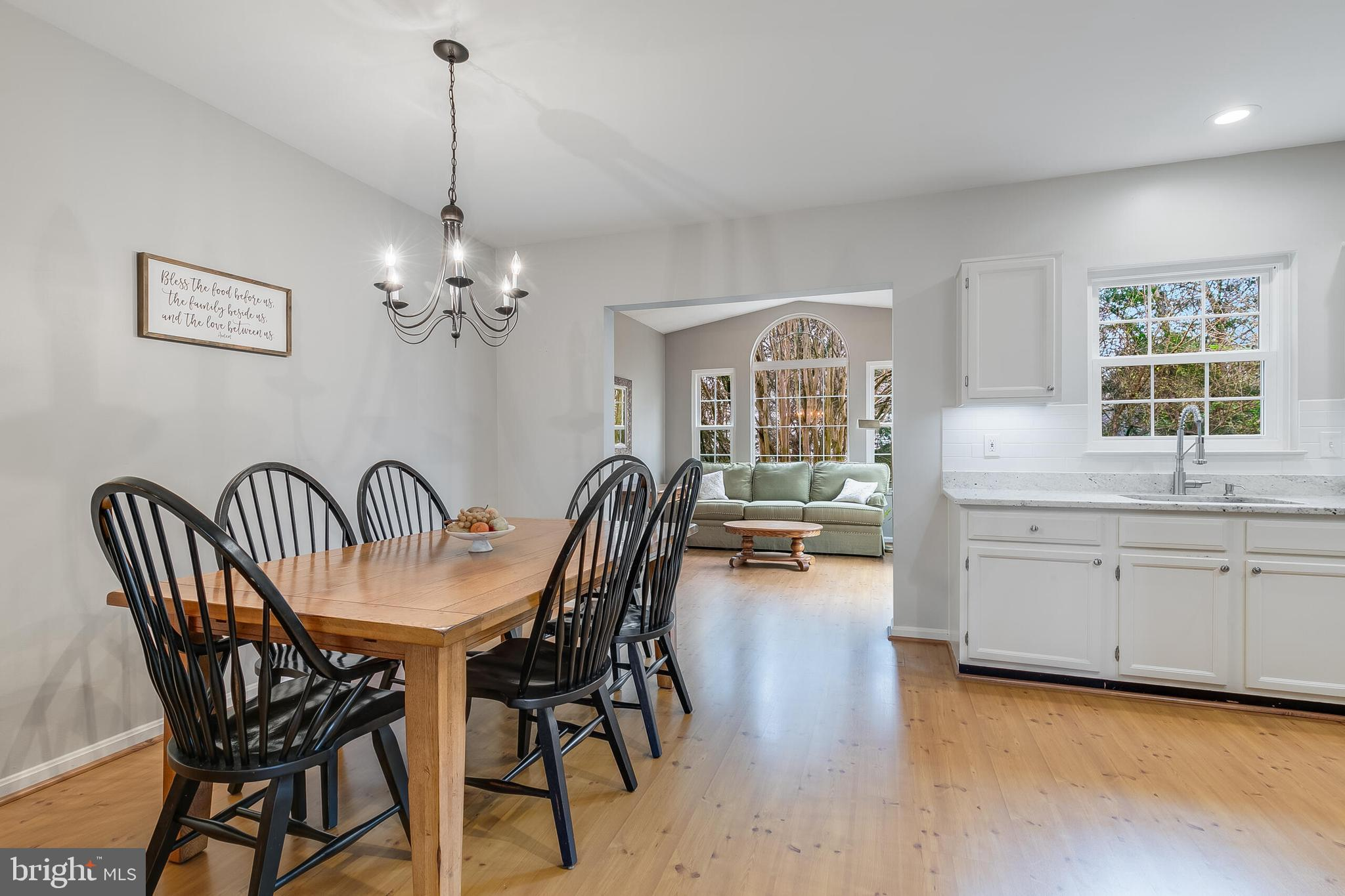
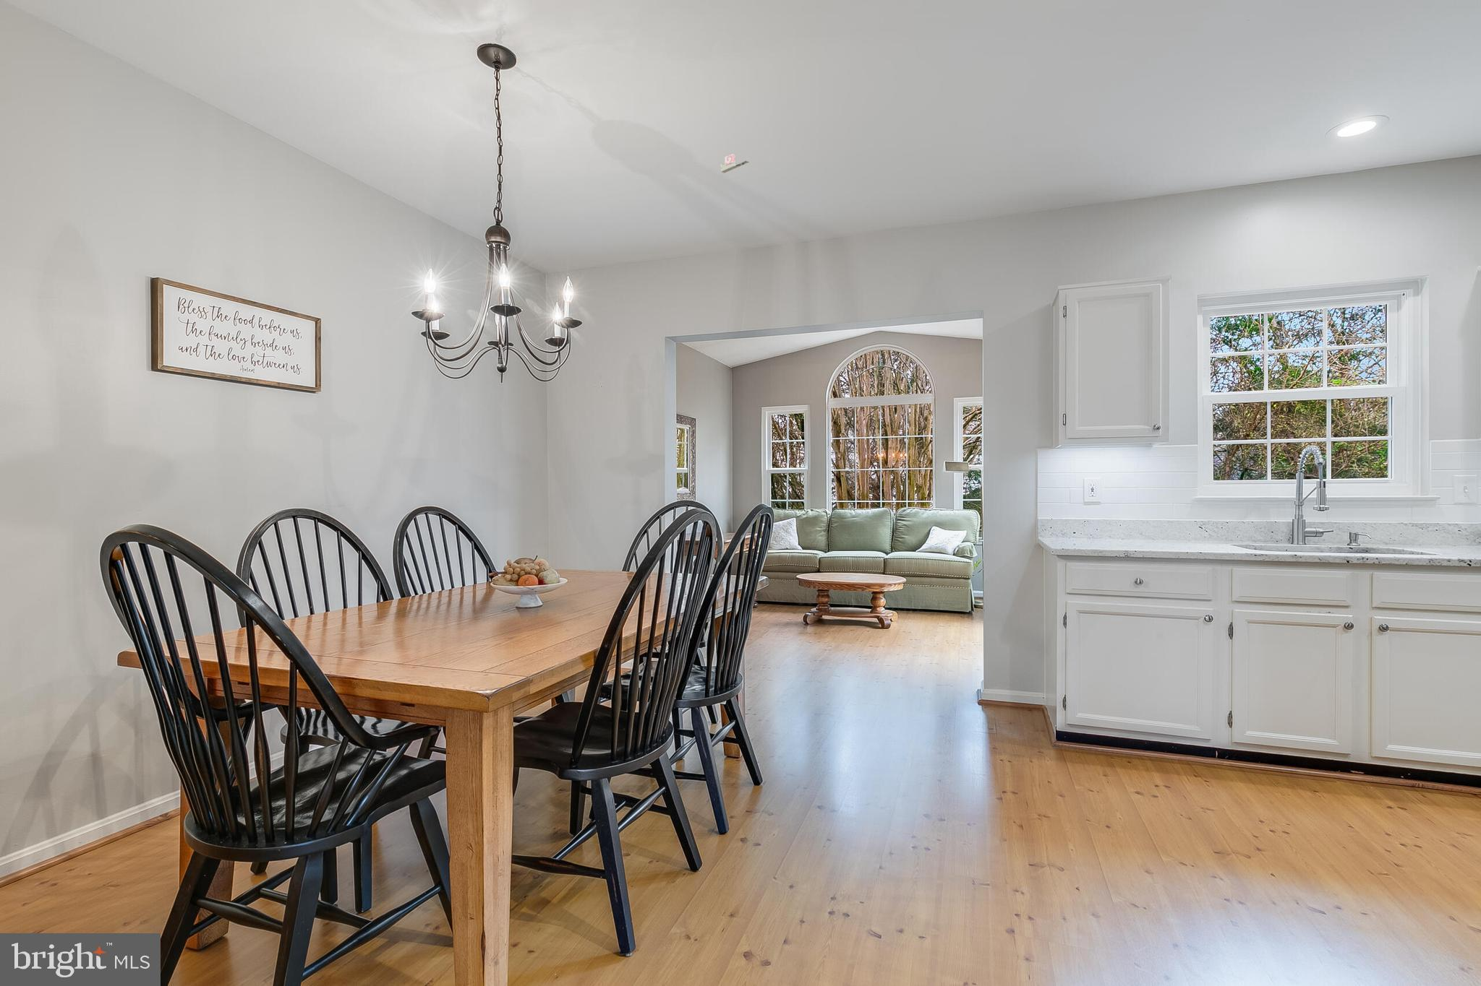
+ tape dispenser [719,153,749,174]
